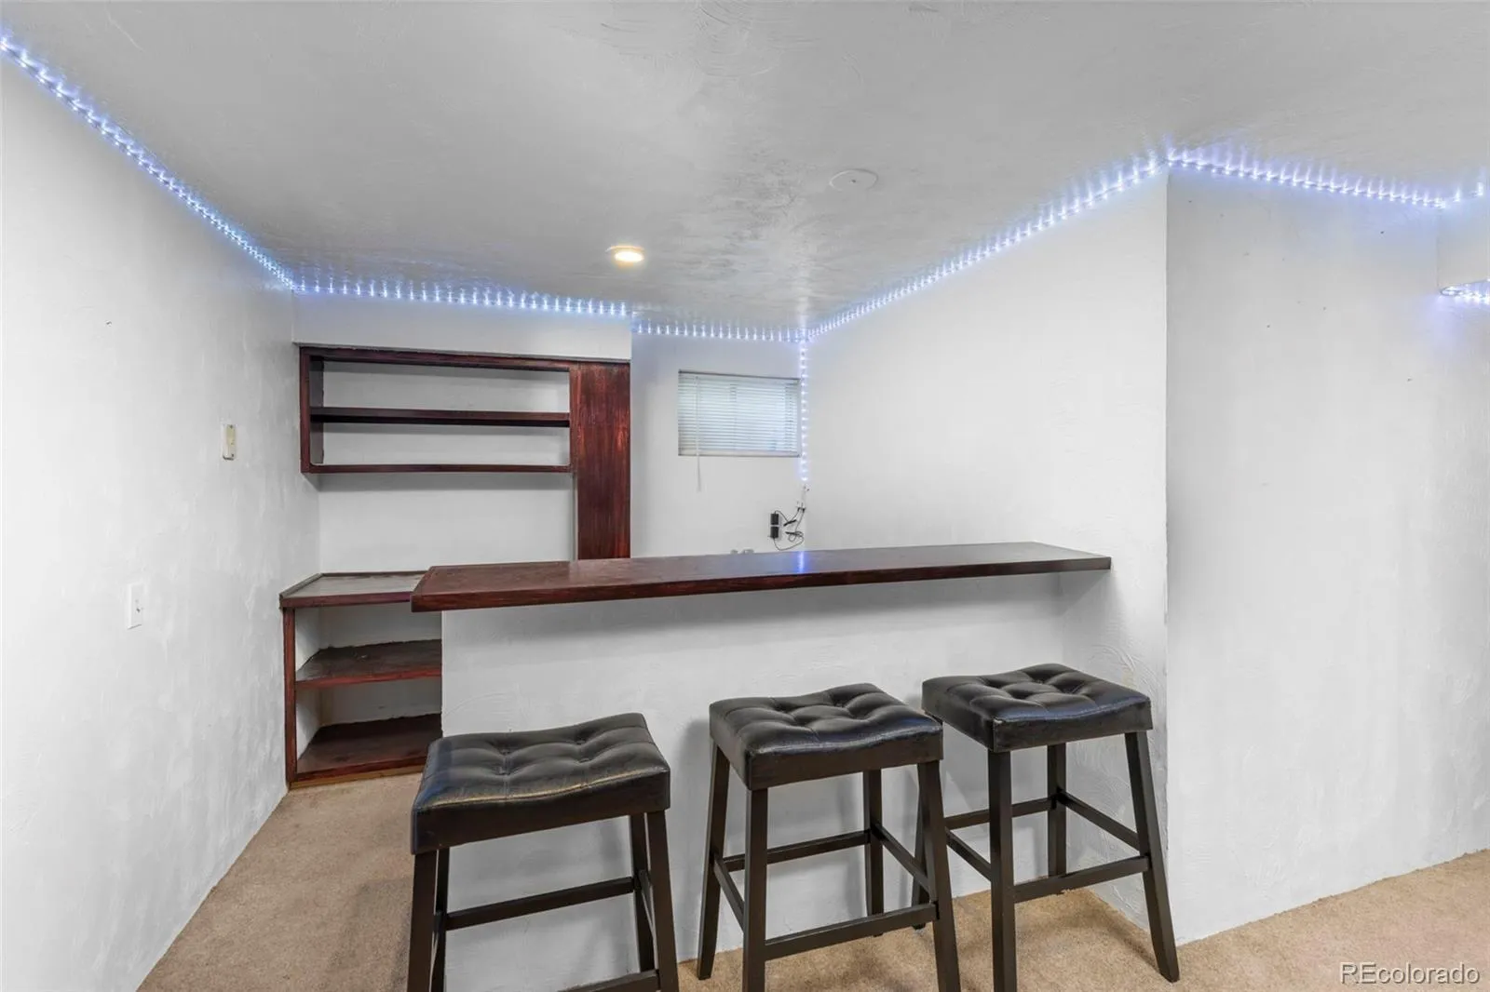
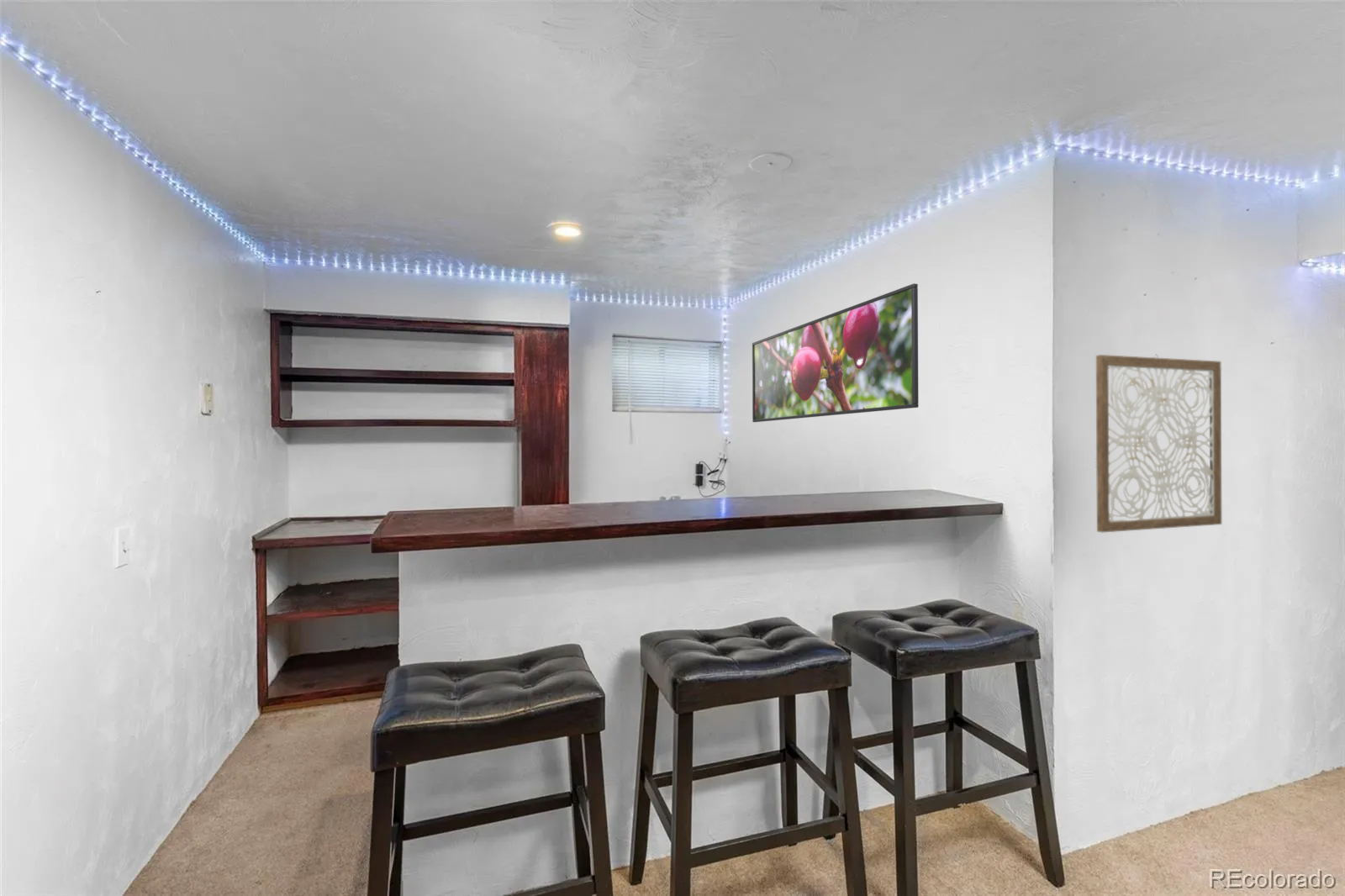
+ wall art [1095,354,1222,533]
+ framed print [752,282,920,423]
